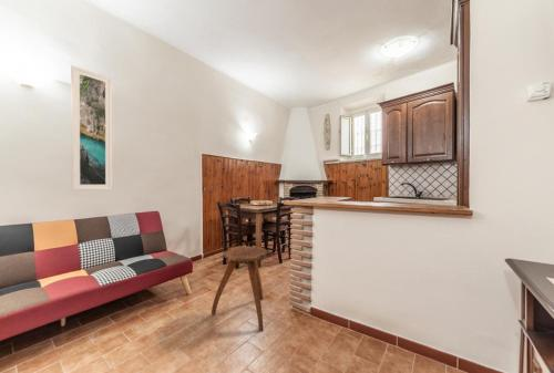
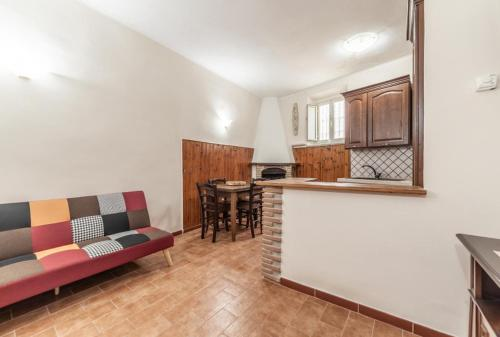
- stool [211,245,268,332]
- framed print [70,64,113,191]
